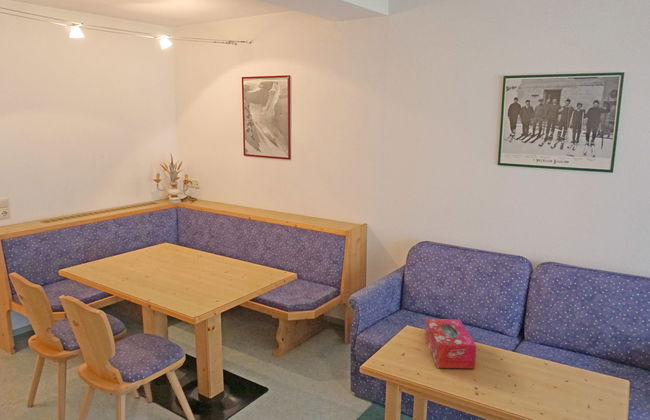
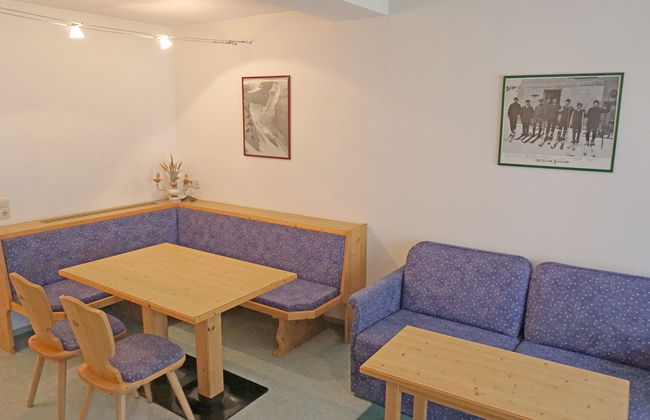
- tissue box [424,318,477,370]
